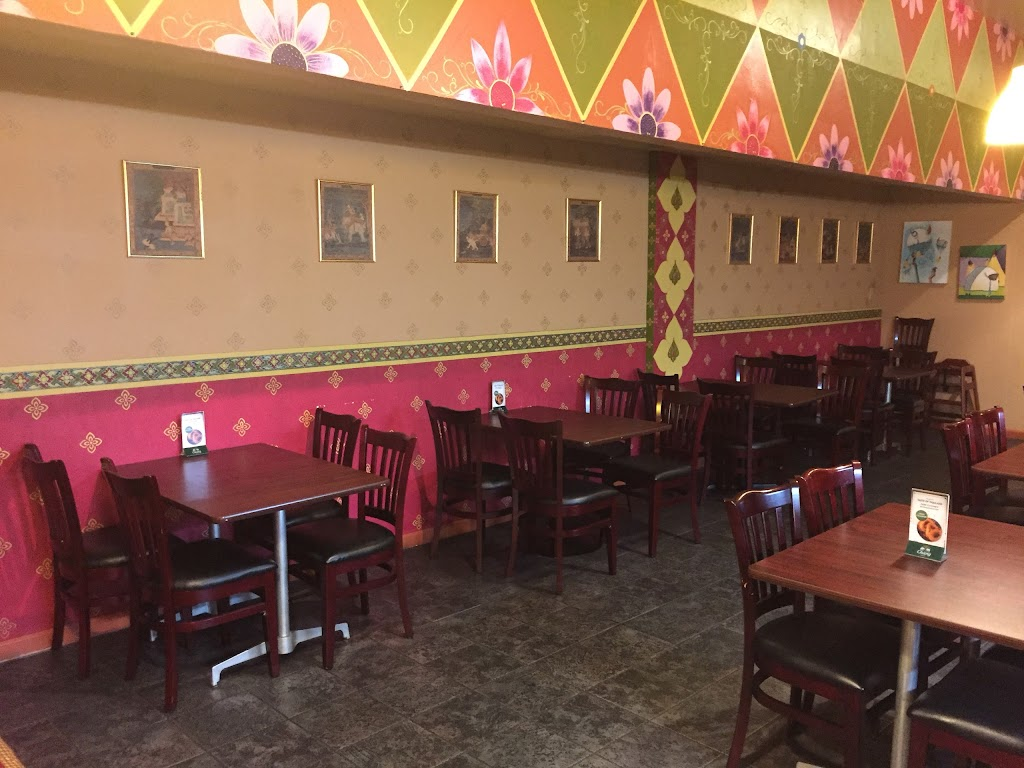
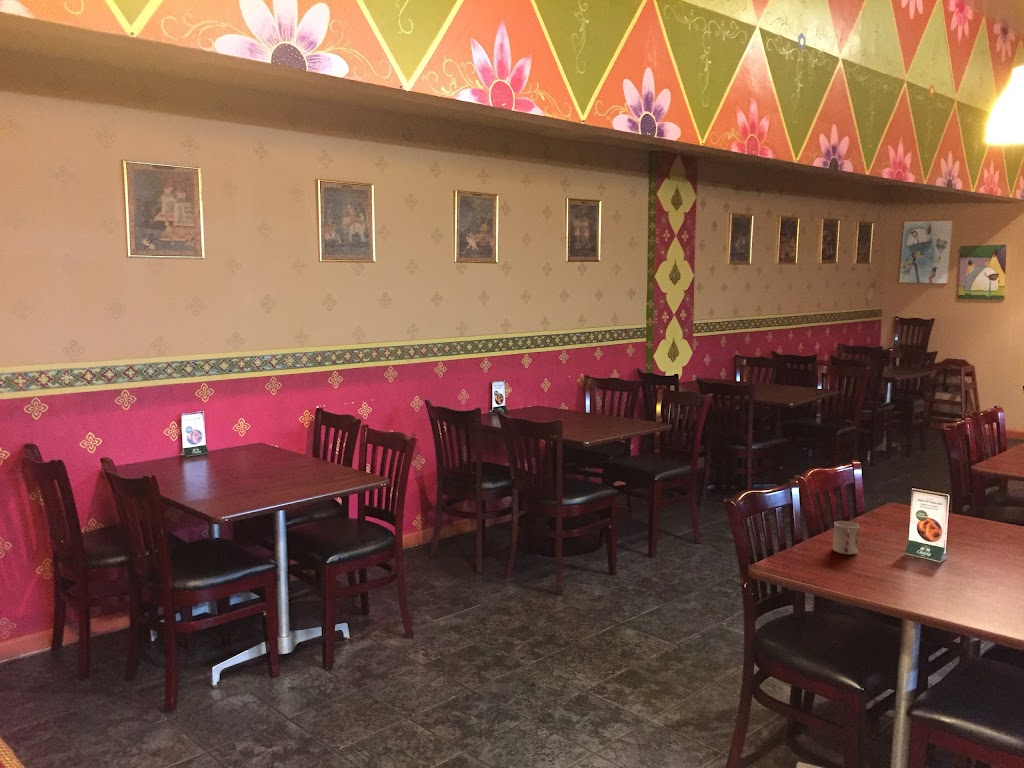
+ cup [832,520,860,555]
